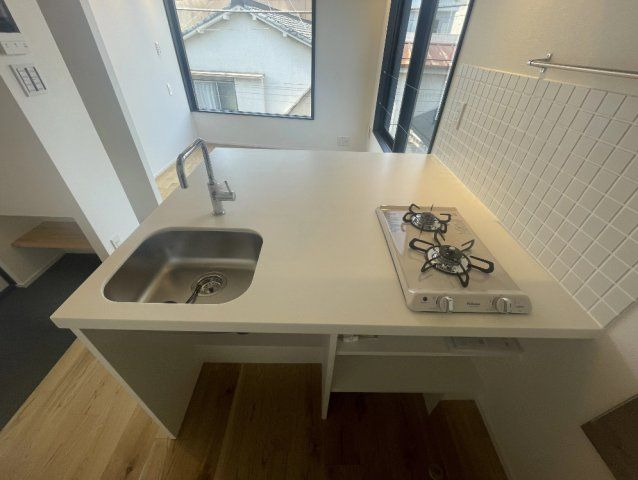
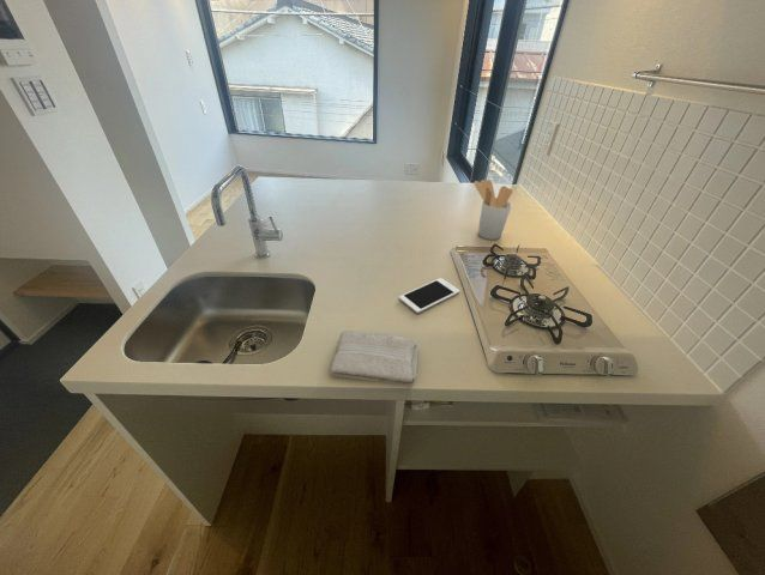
+ utensil holder [474,178,513,241]
+ cell phone [398,277,462,314]
+ washcloth [329,329,420,388]
